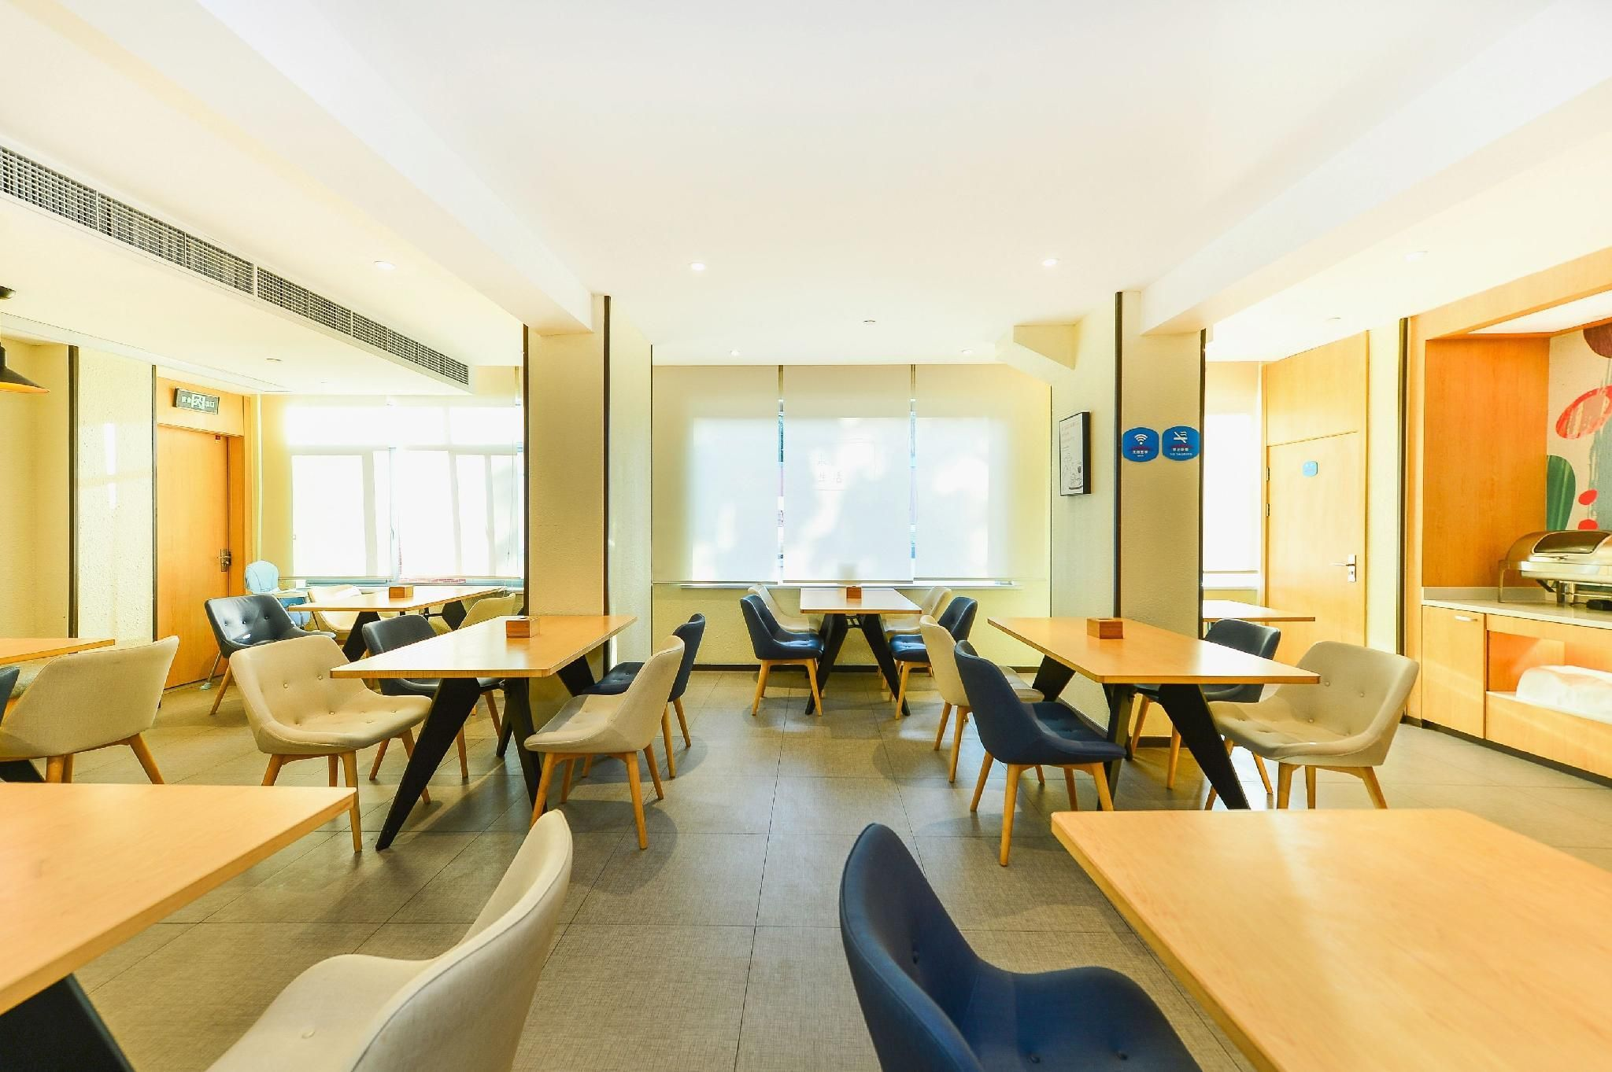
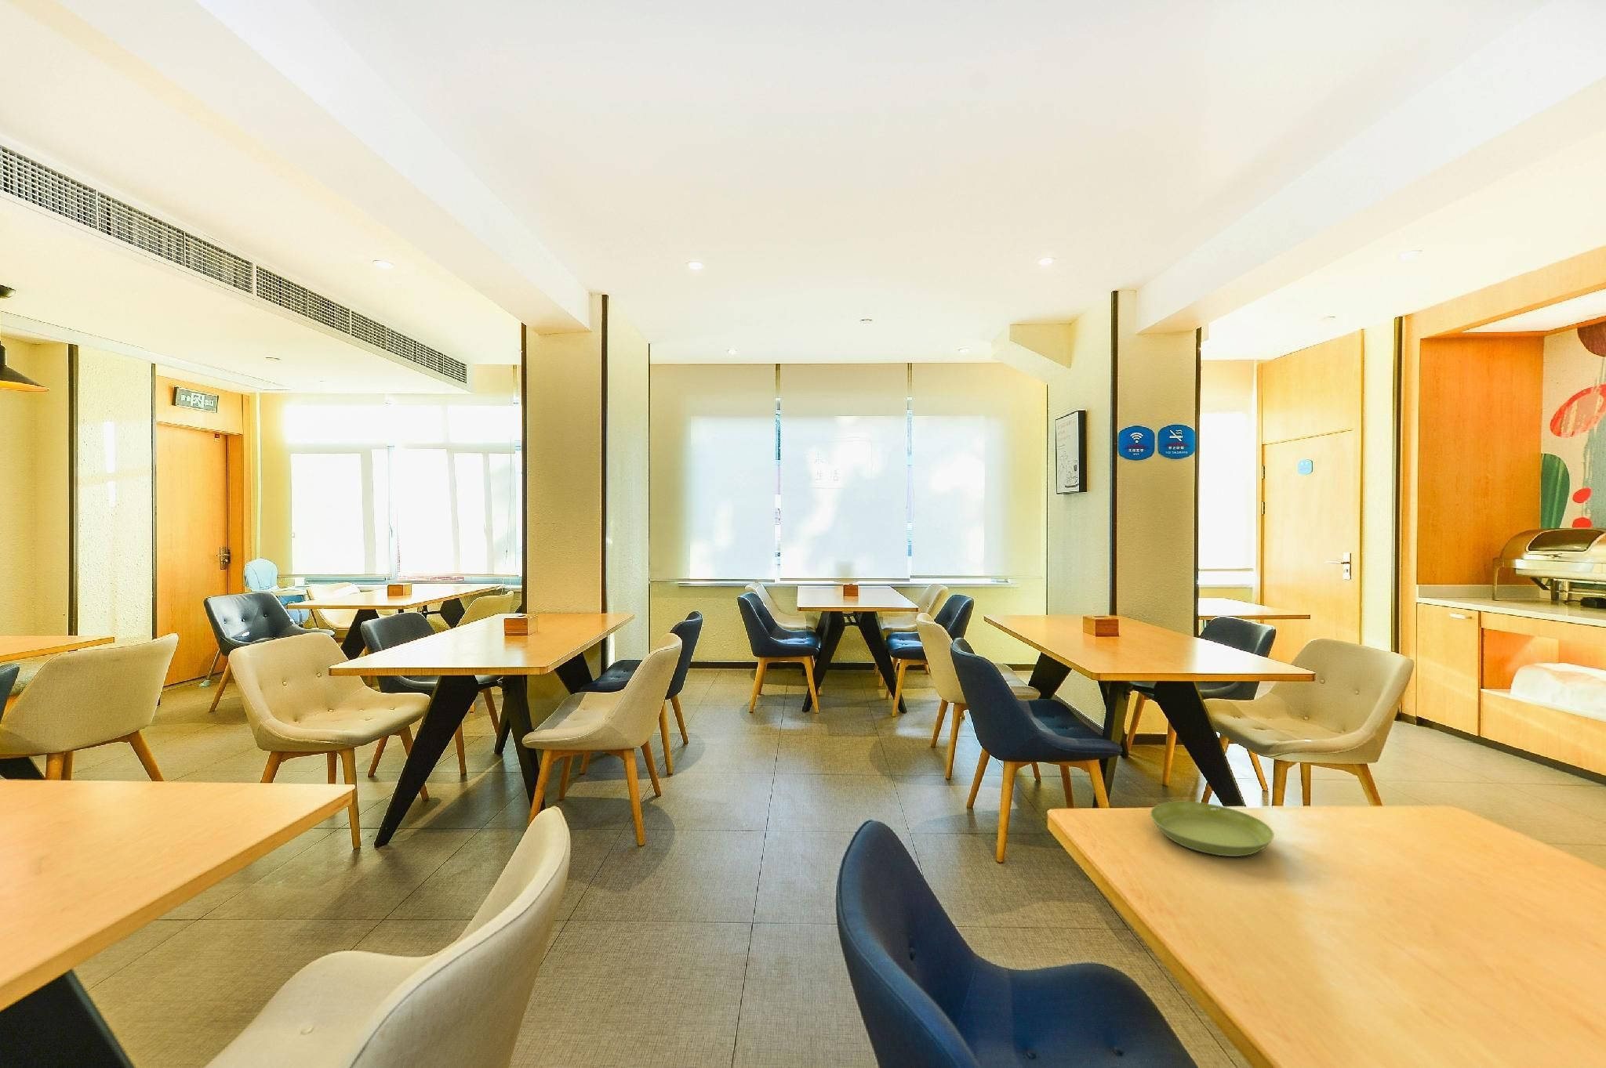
+ saucer [1149,801,1275,857]
